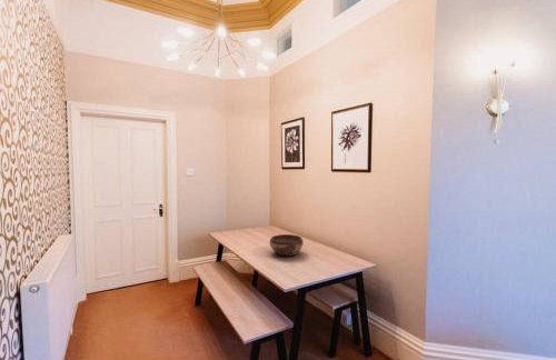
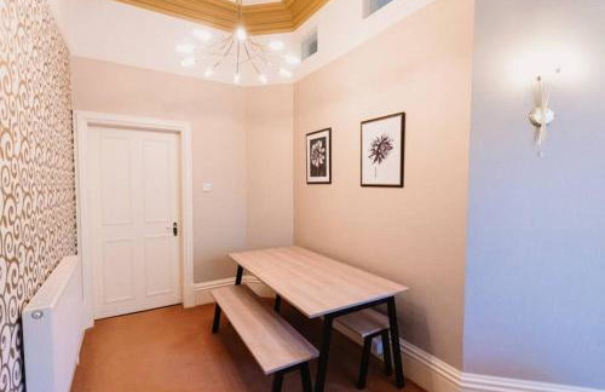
- decorative bowl [269,233,305,258]
